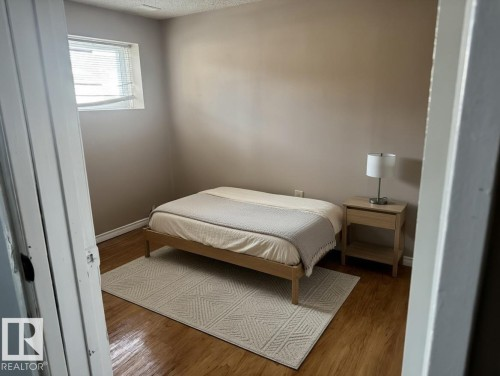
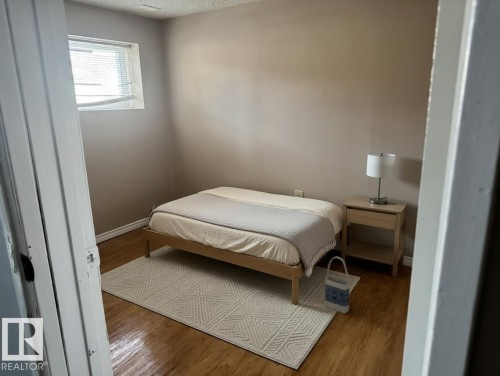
+ bag [324,256,351,315]
